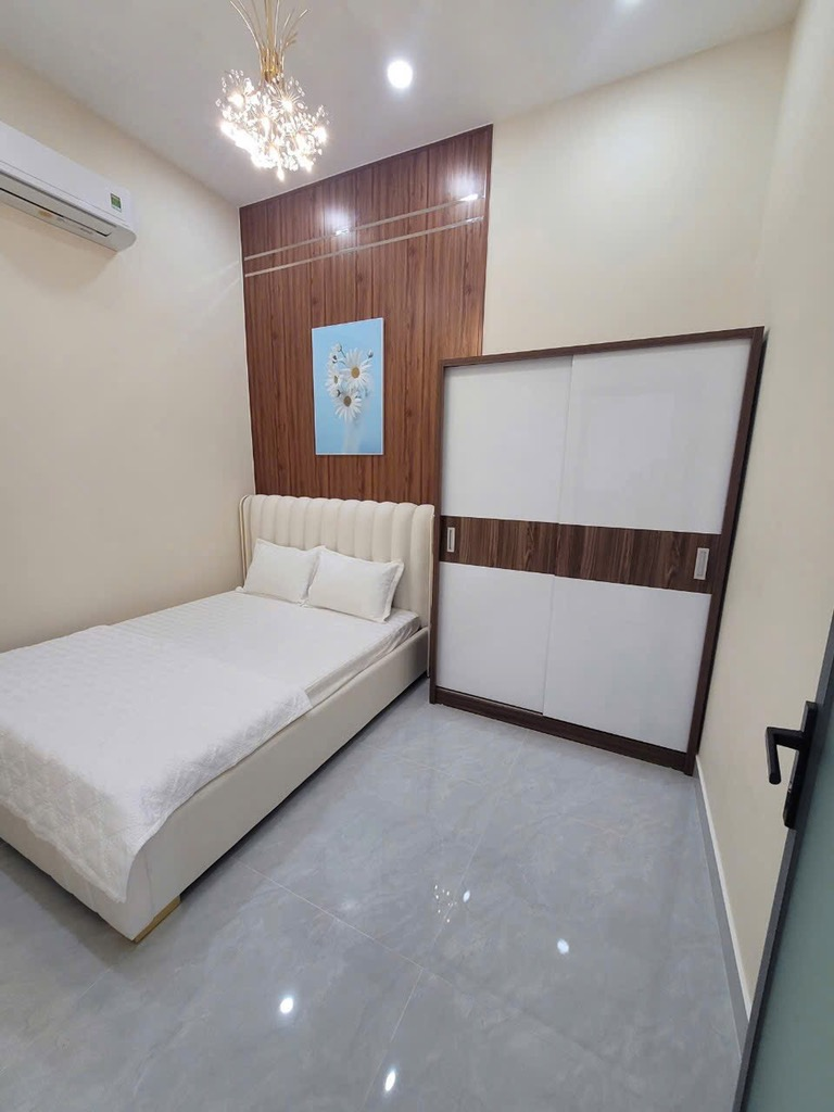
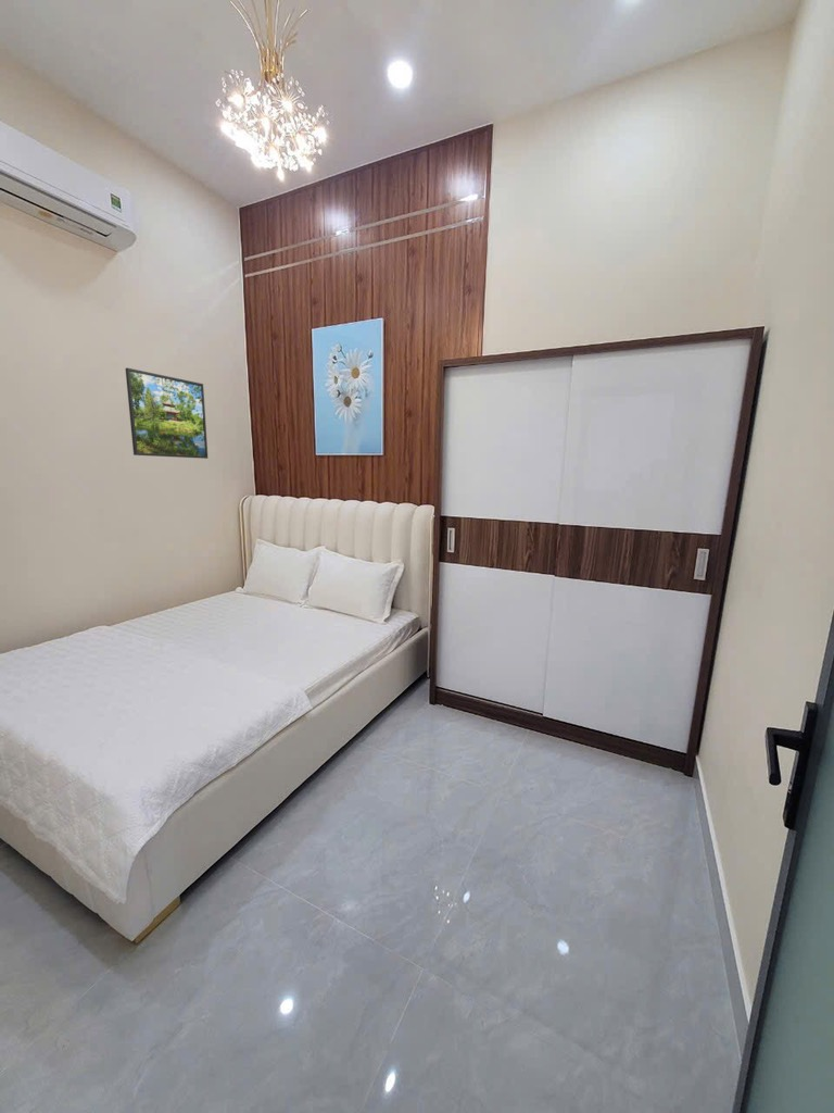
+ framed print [125,366,208,460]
